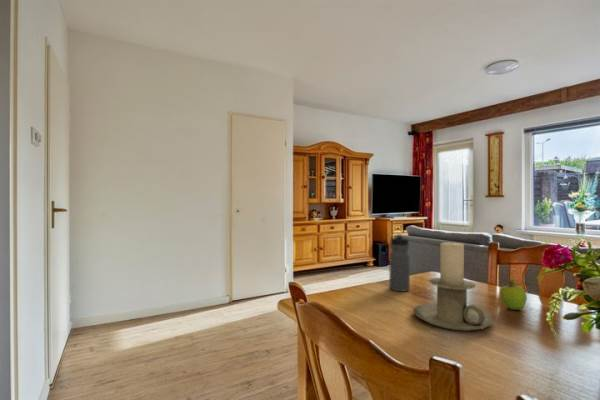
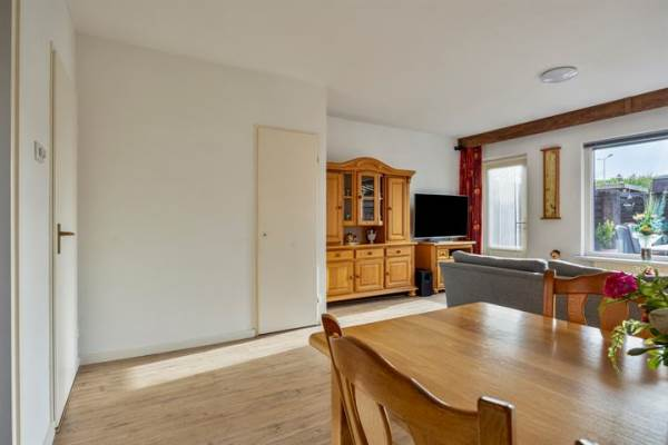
- fruit [499,278,528,311]
- water bottle [388,233,411,292]
- candle holder [412,241,495,332]
